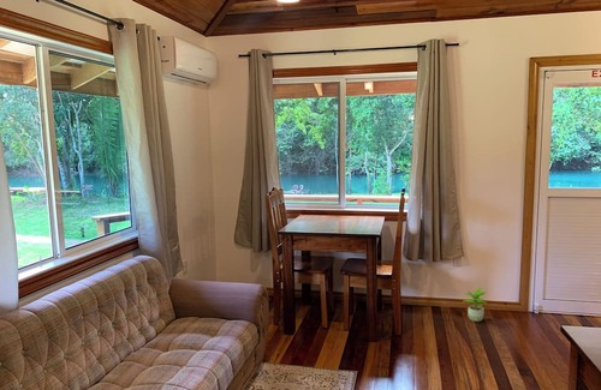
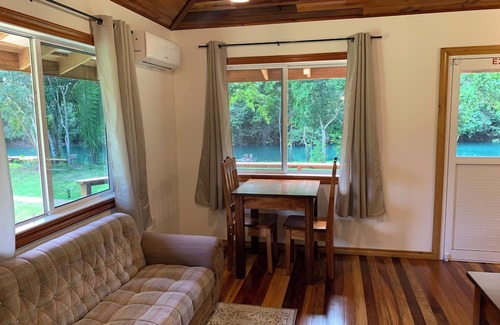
- potted plant [462,287,490,323]
